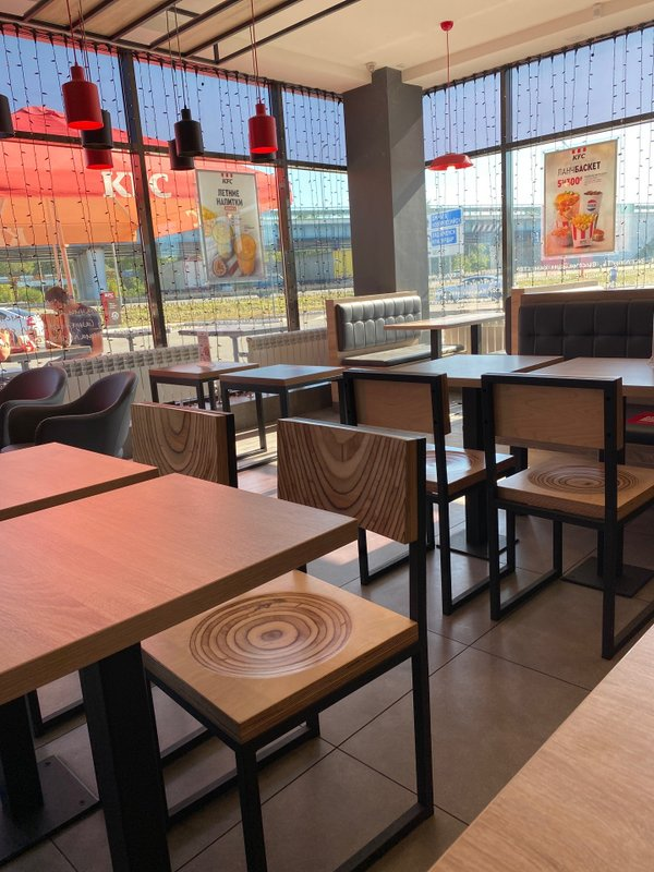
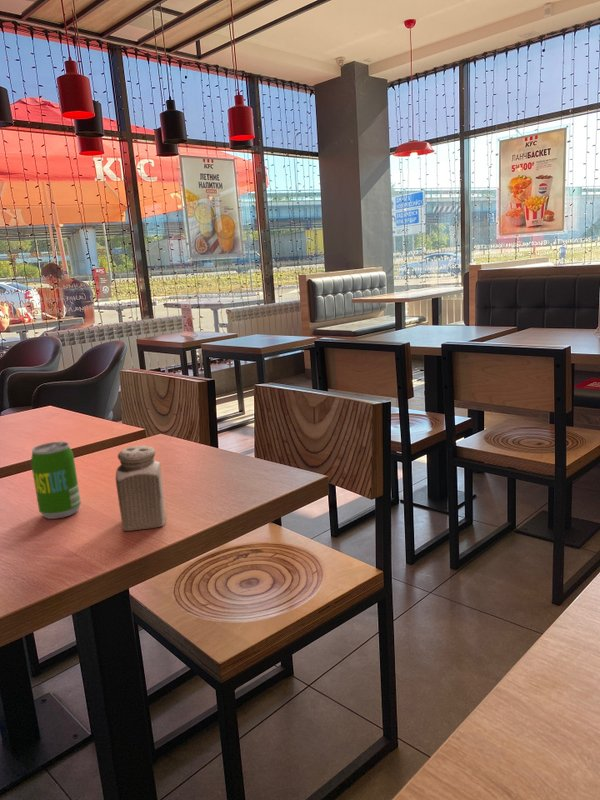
+ soda can [30,440,82,520]
+ salt shaker [115,445,166,532]
